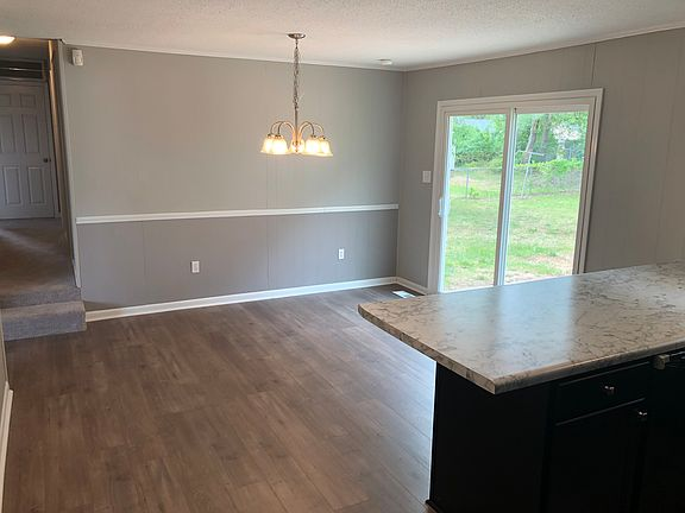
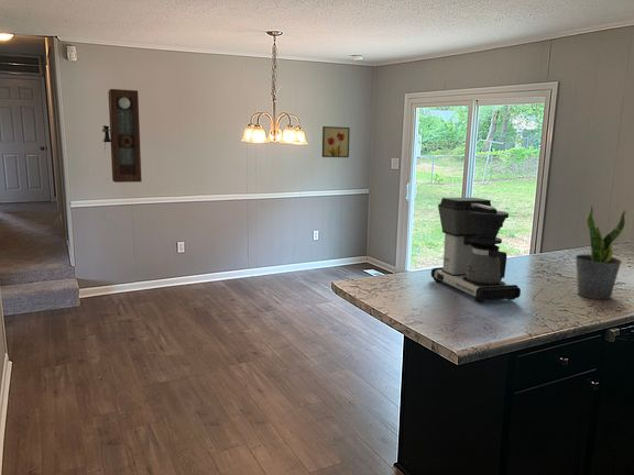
+ wall art [321,125,351,158]
+ pendulum clock [101,88,142,184]
+ coffee maker [430,197,522,303]
+ potted plant [573,205,627,300]
